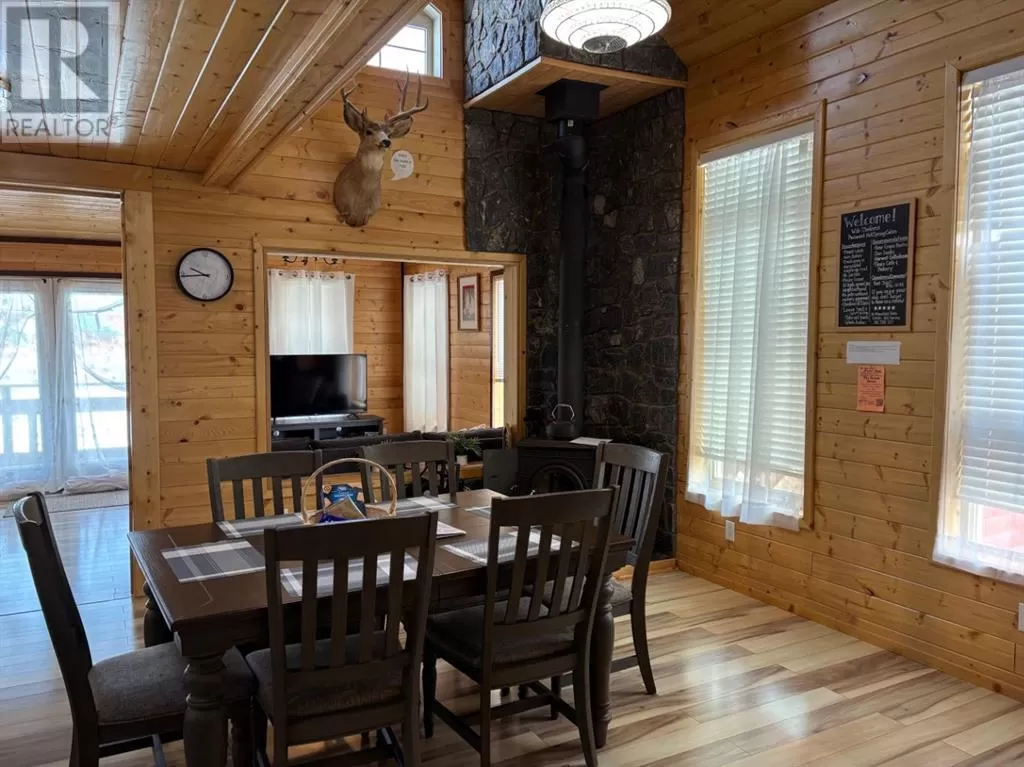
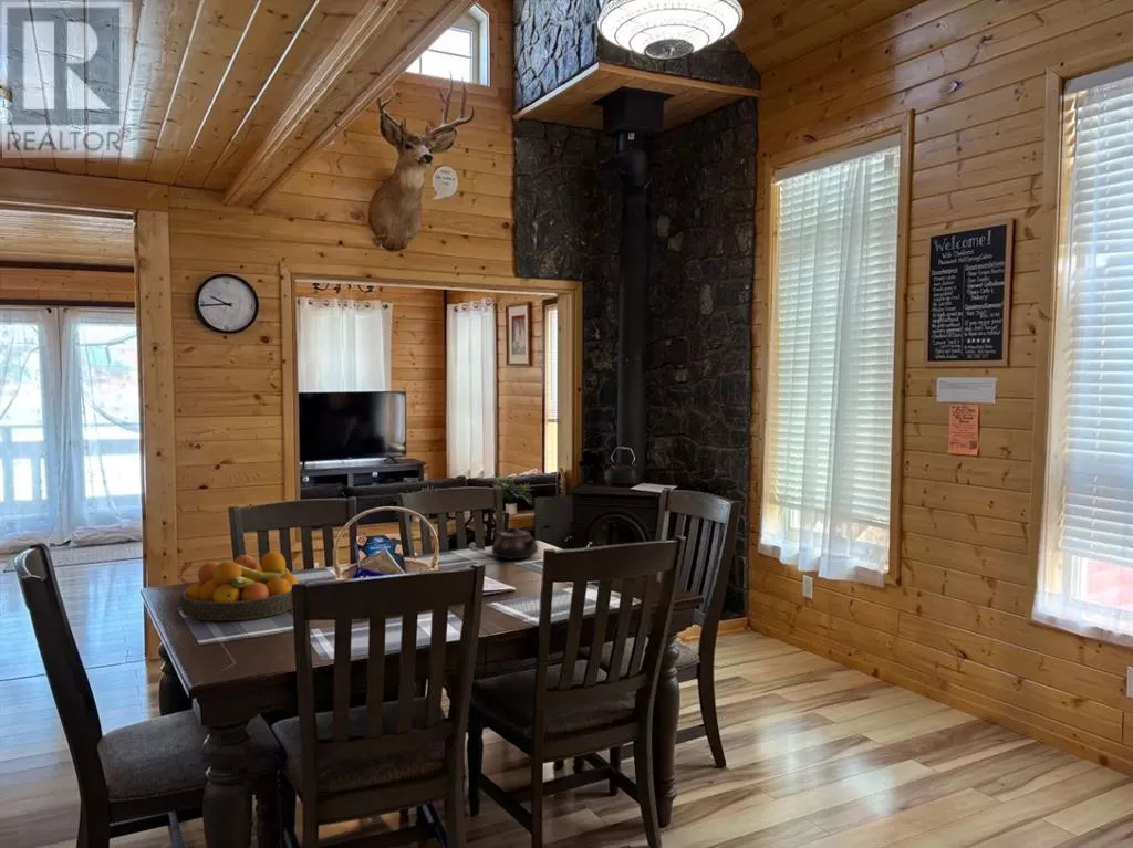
+ fruit bowl [179,551,301,621]
+ teapot [491,526,539,561]
